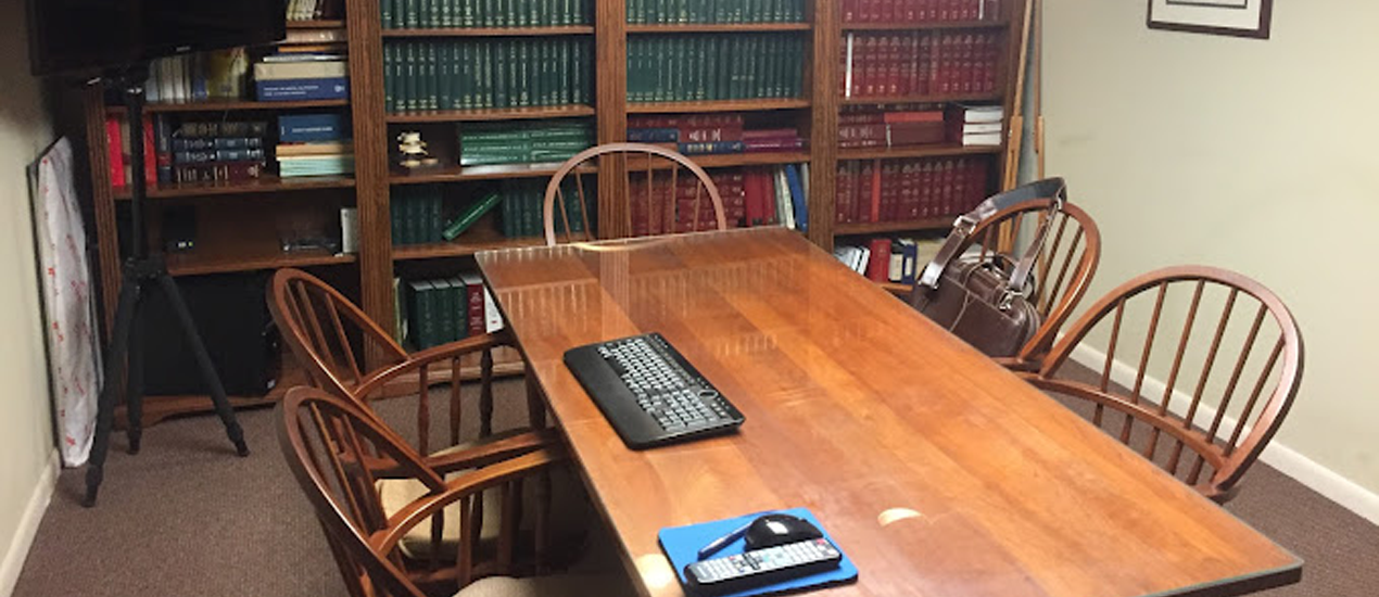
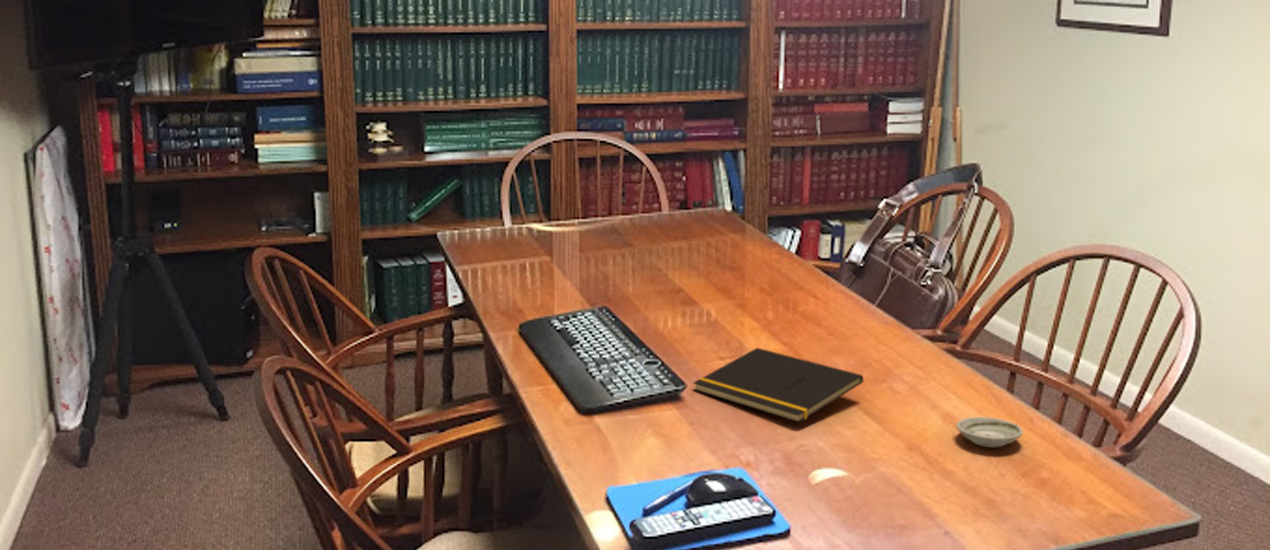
+ saucer [955,416,1024,448]
+ notepad [692,347,864,423]
